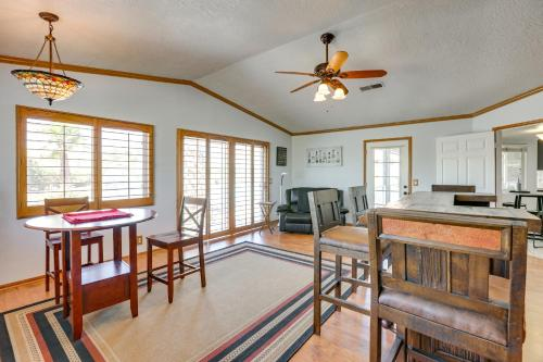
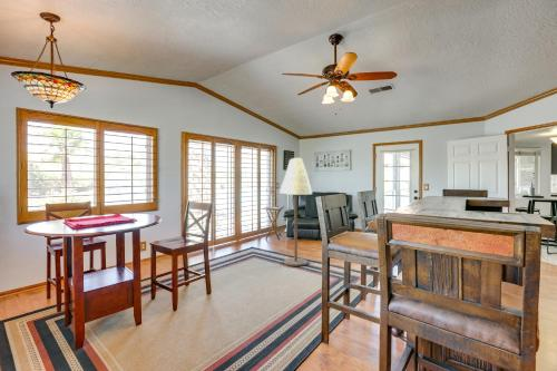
+ floor lamp [278,157,313,267]
